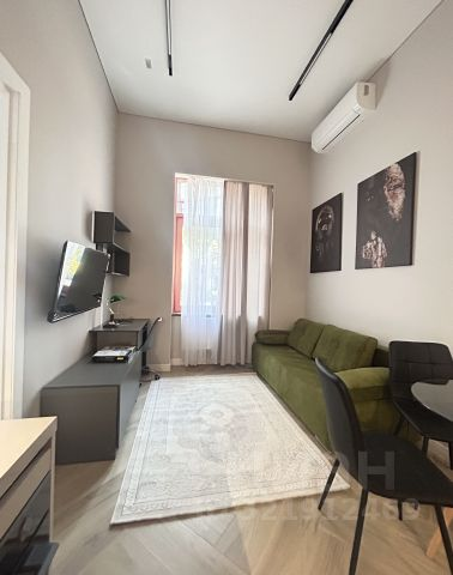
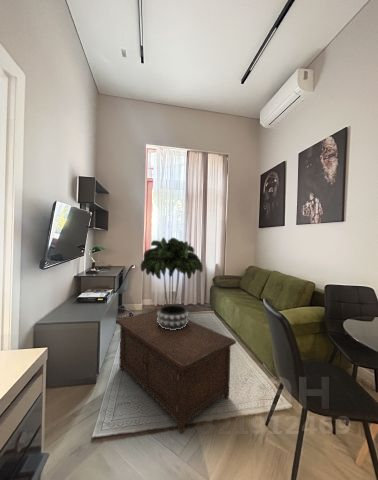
+ decorative bowl [157,304,190,330]
+ indoor plant [140,236,204,306]
+ cabinet [115,308,237,435]
